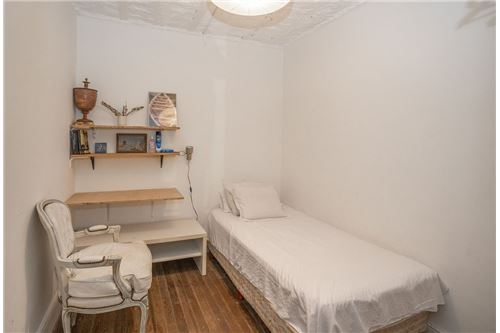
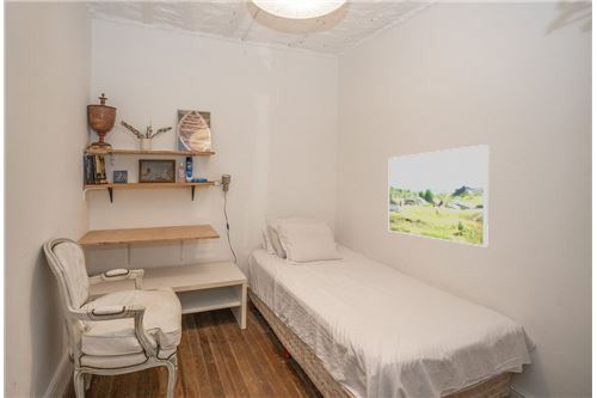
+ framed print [388,143,490,247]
